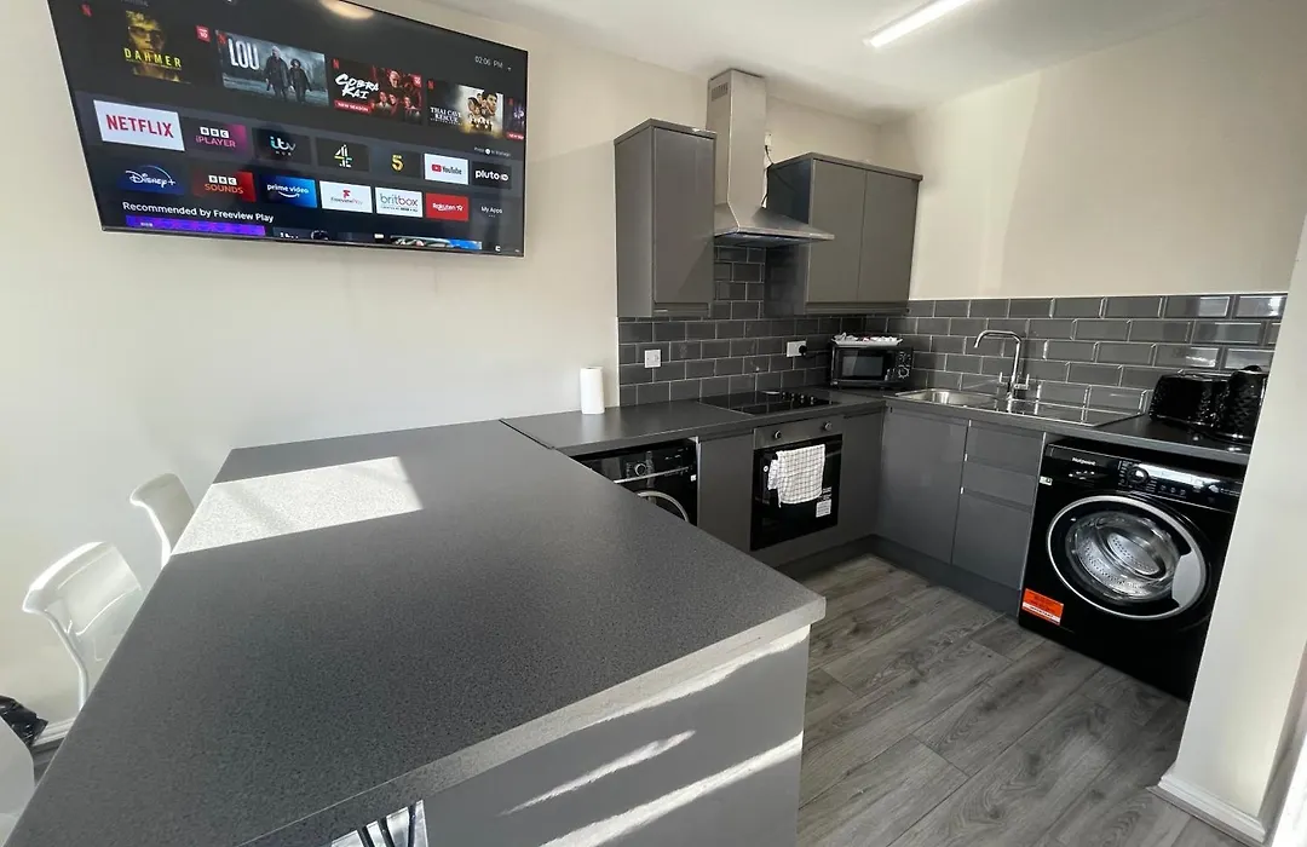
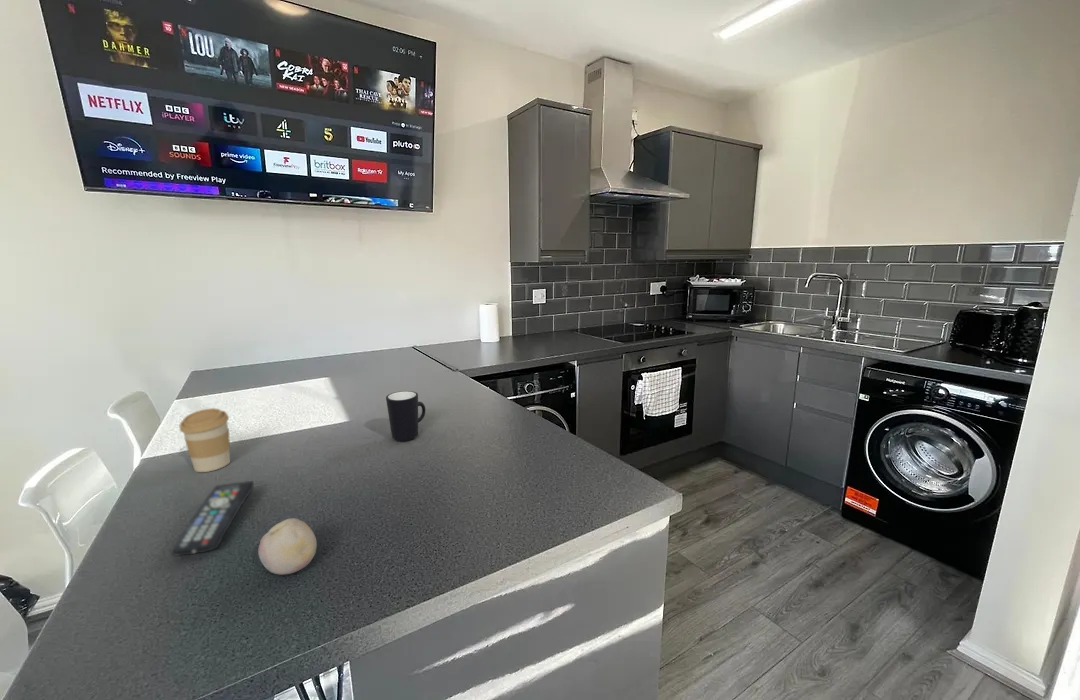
+ remote control [170,480,255,556]
+ coffee cup [179,407,231,473]
+ mug [385,390,427,442]
+ fruit [257,517,318,576]
